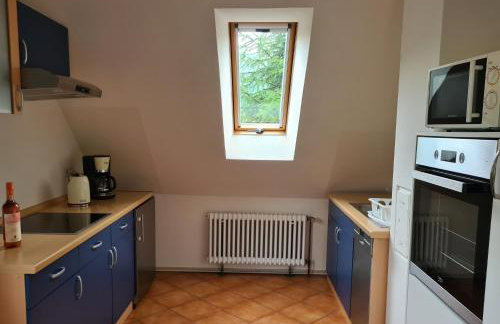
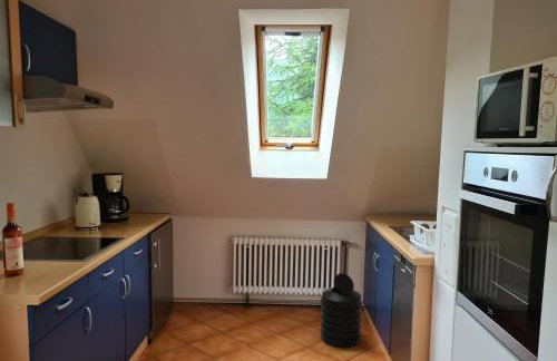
+ trash can [320,272,363,349]
